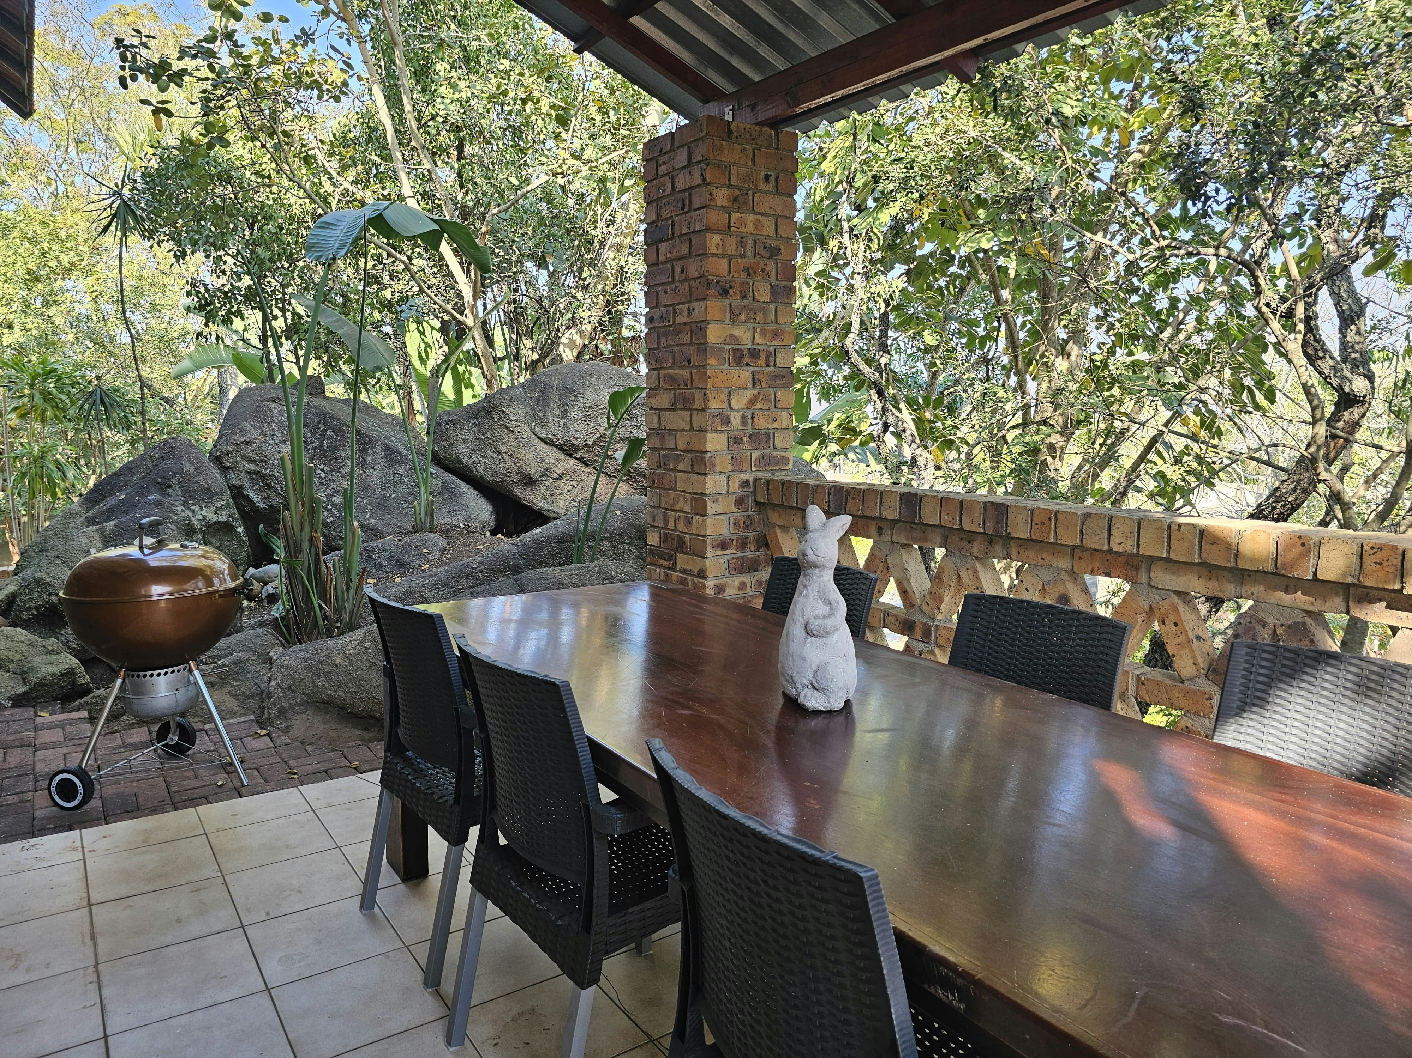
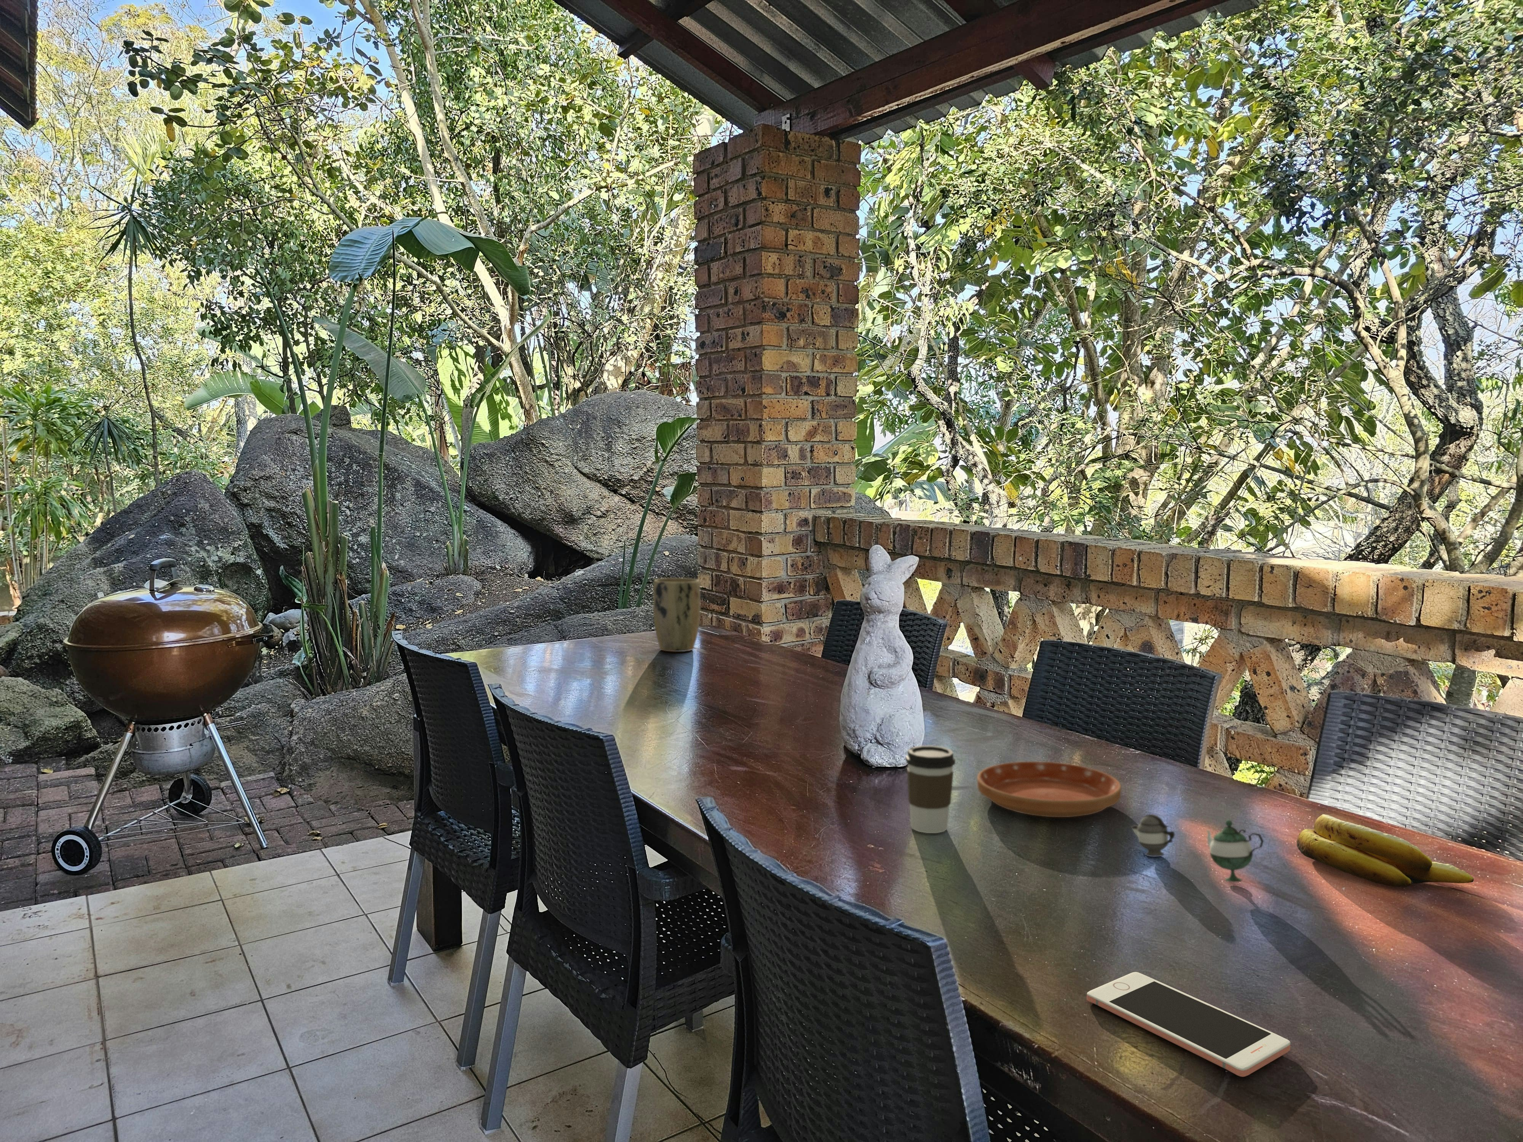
+ cell phone [1086,972,1290,1077]
+ plant pot [654,577,702,653]
+ teapot [1130,813,1264,883]
+ saucer [976,761,1121,818]
+ coffee cup [905,745,956,834]
+ banana [1296,813,1474,888]
